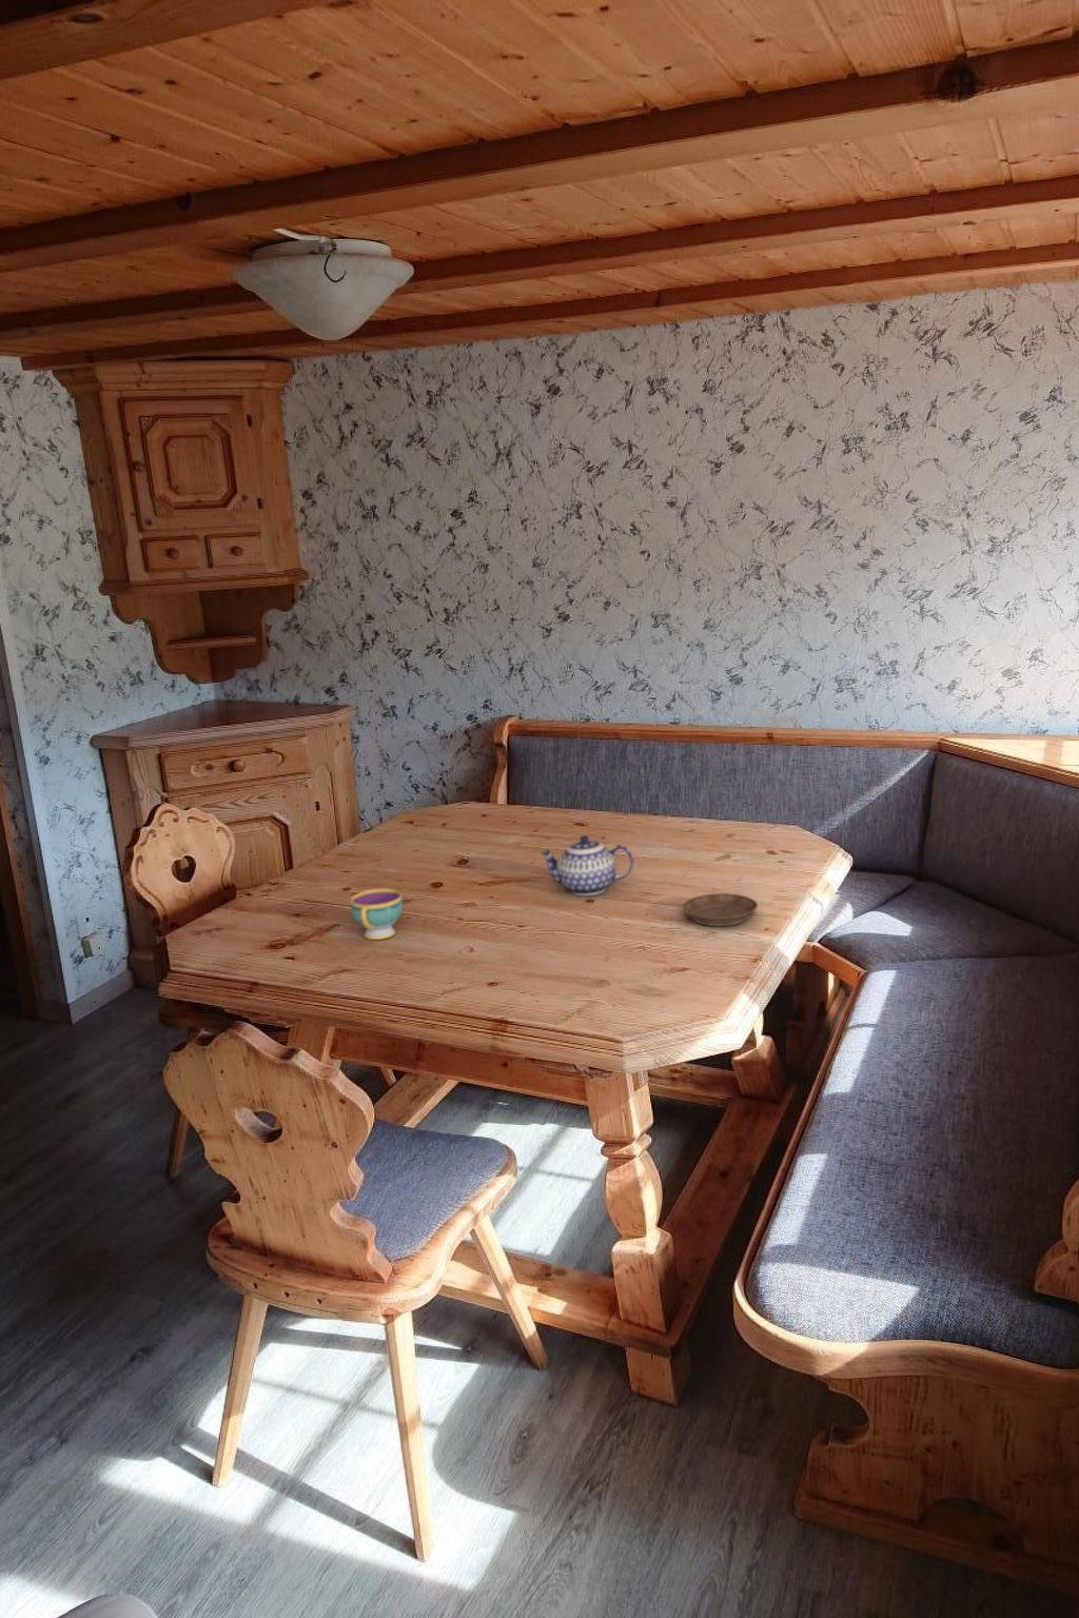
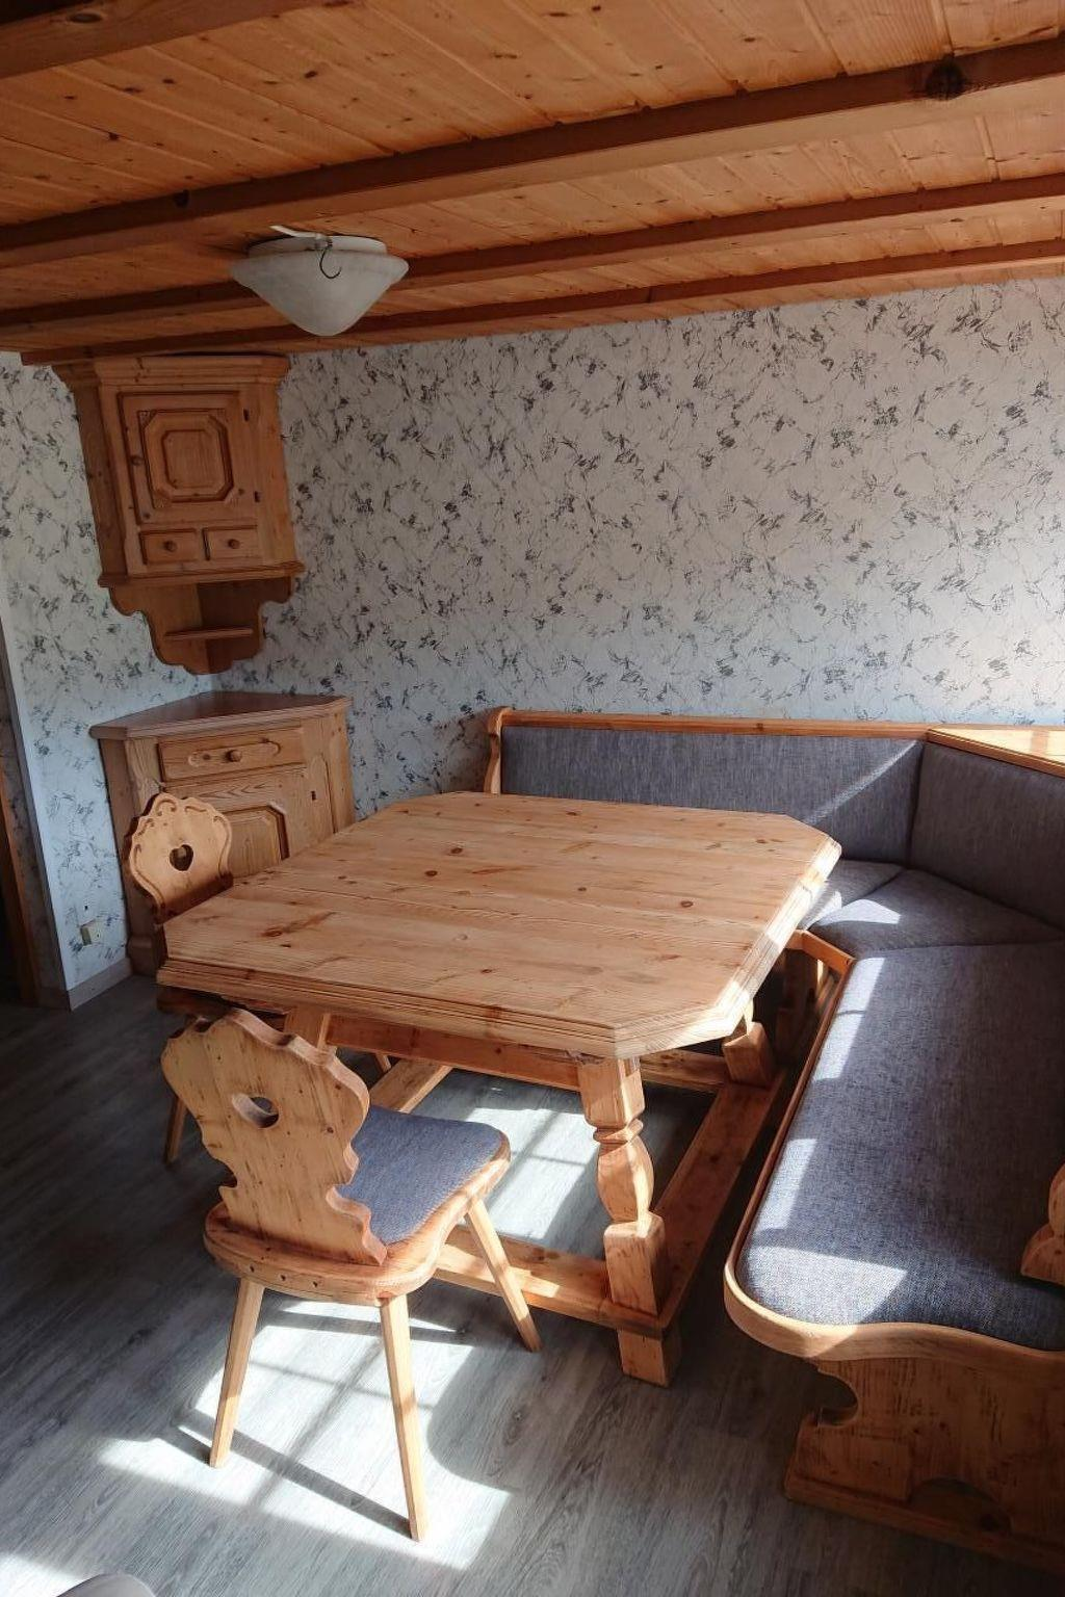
- teapot [540,834,635,897]
- saucer [682,892,759,927]
- teacup [349,888,405,940]
